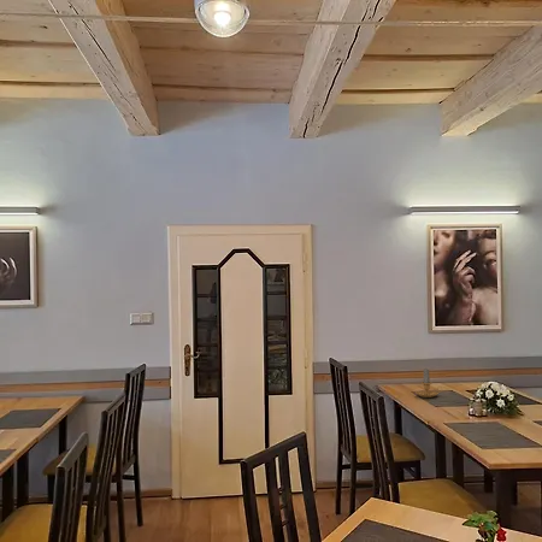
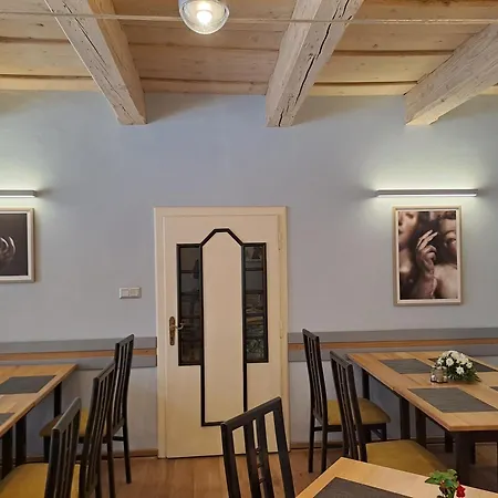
- candle [414,367,443,399]
